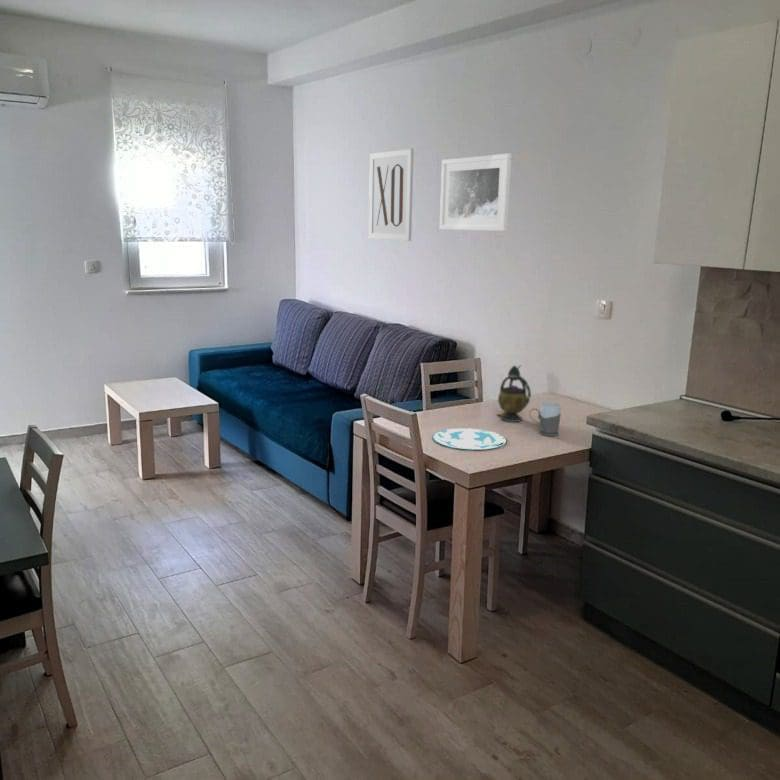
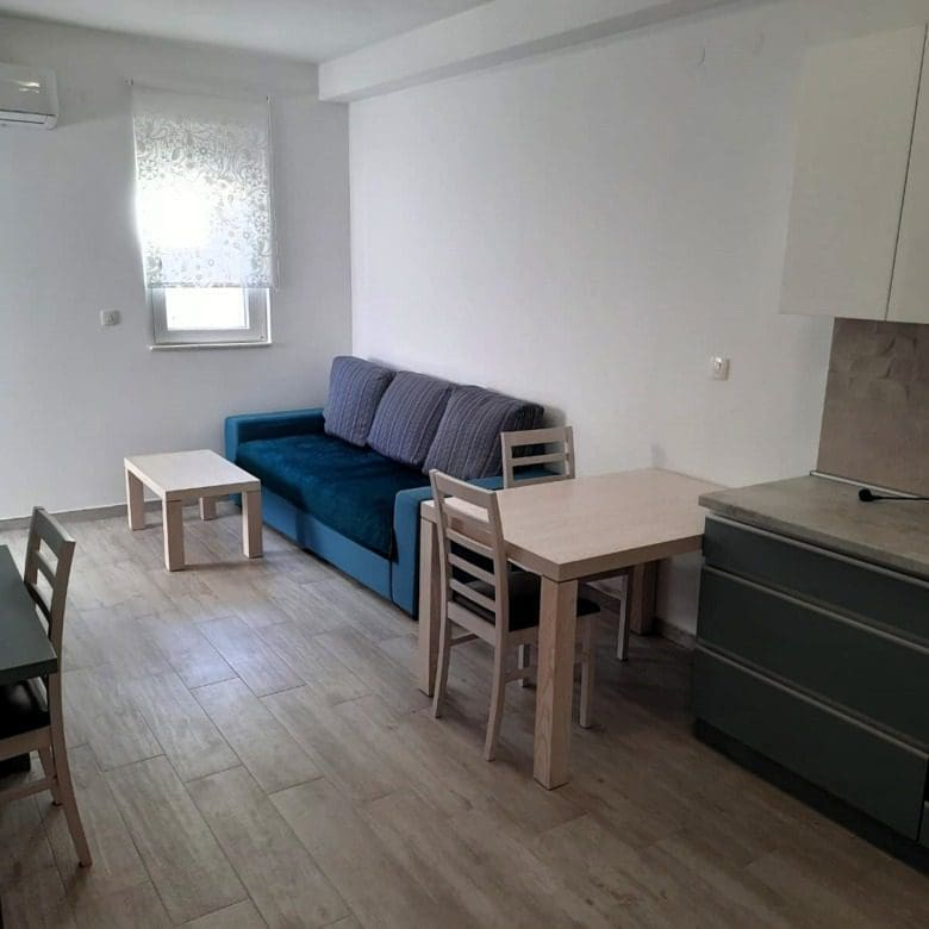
- plate [432,427,508,451]
- wall art [368,148,415,242]
- mug [528,401,562,437]
- teapot [495,364,532,423]
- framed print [439,153,513,232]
